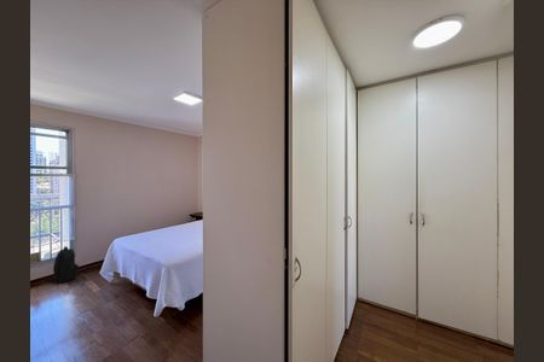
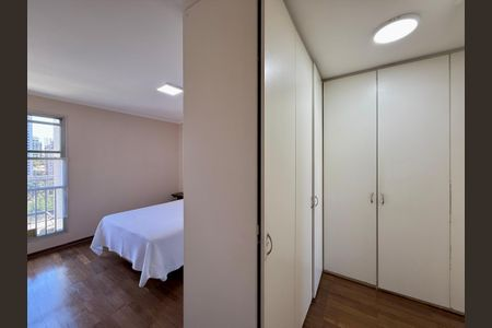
- backpack [52,245,80,285]
